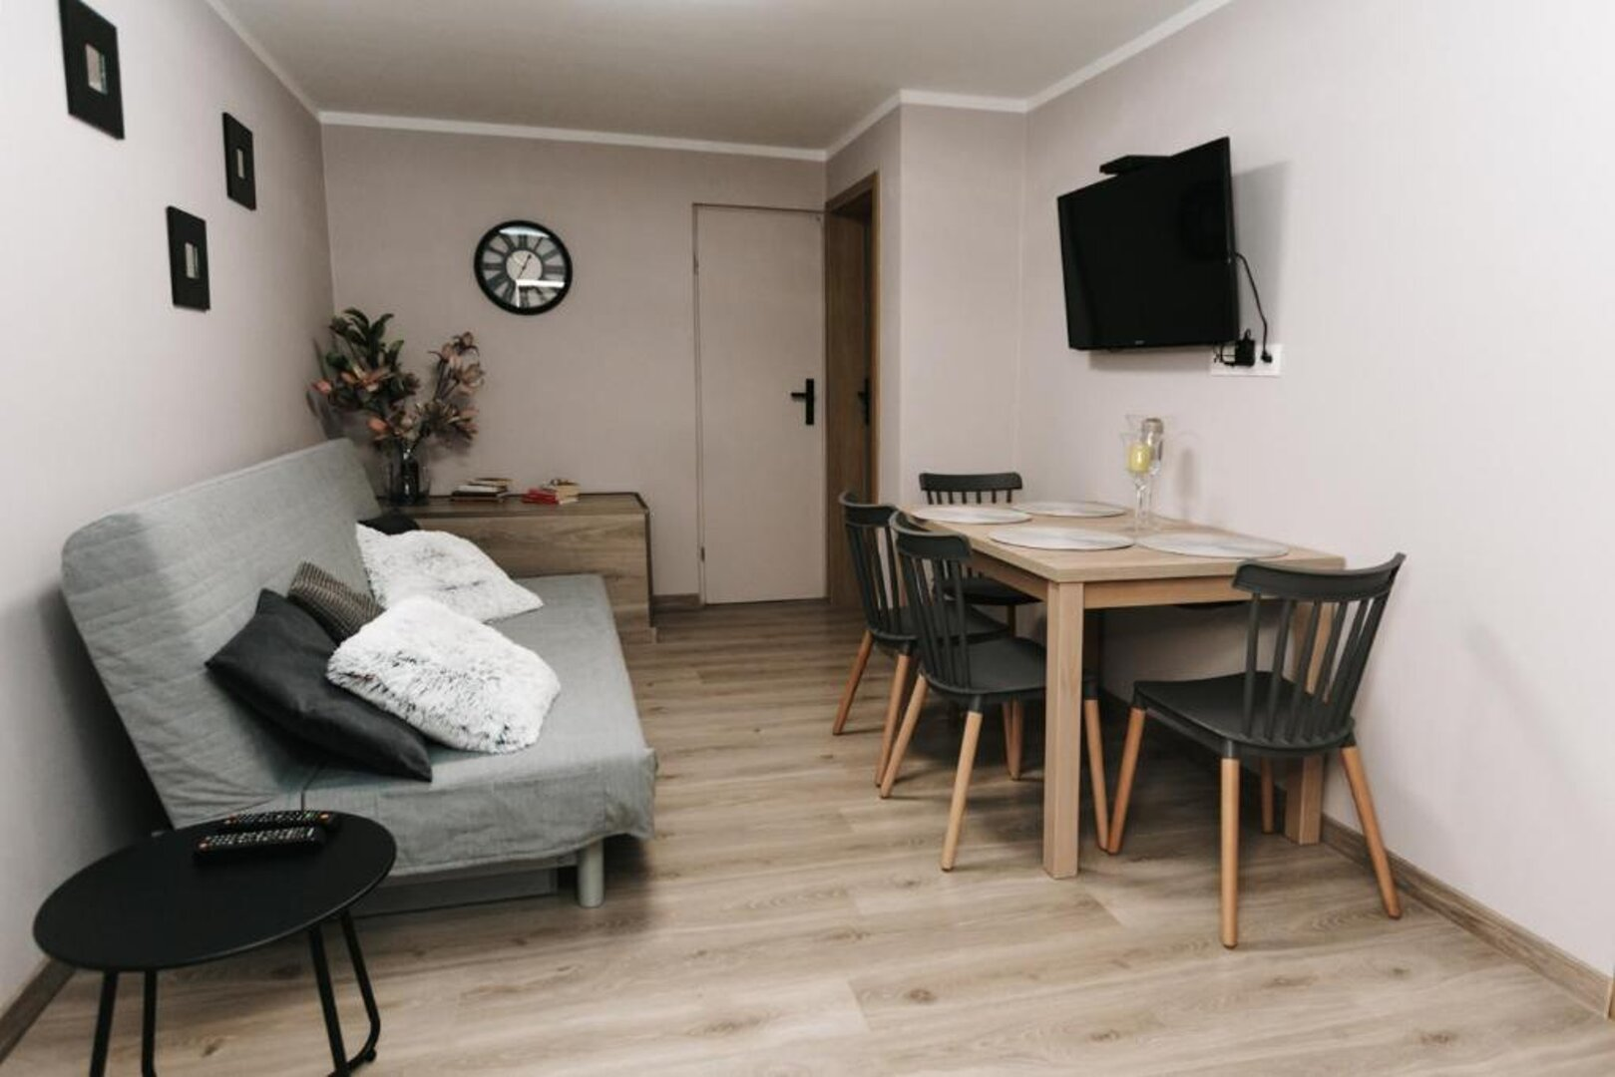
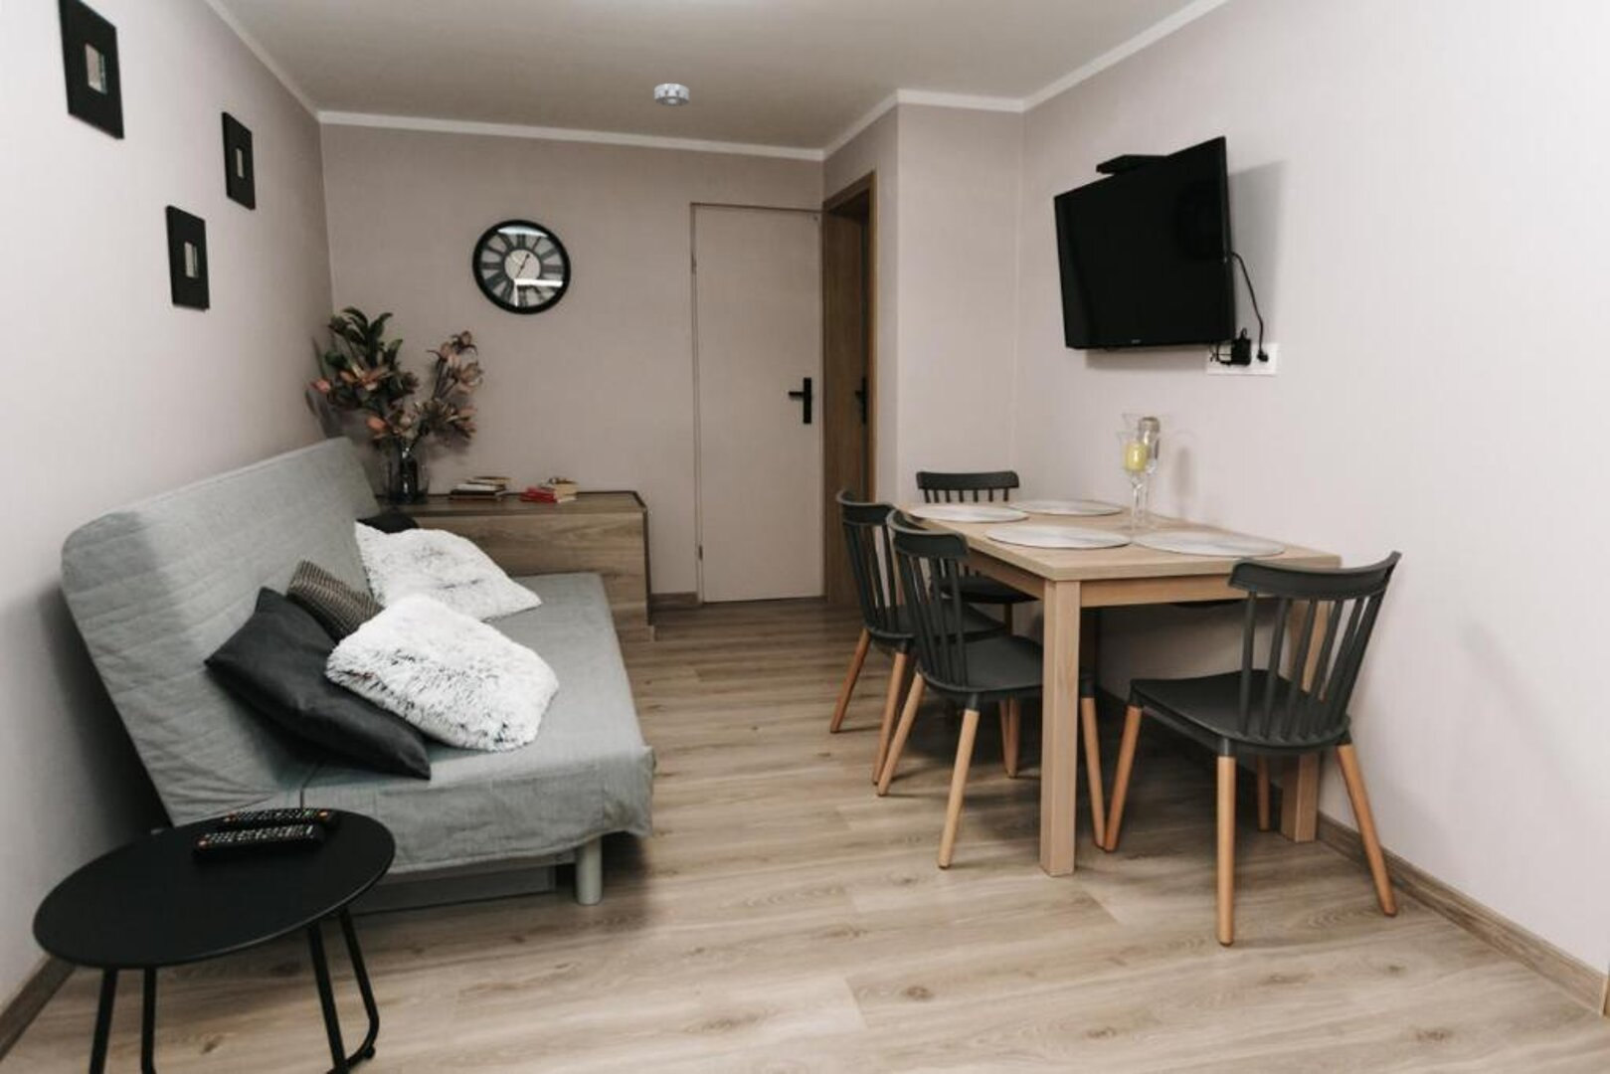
+ smoke detector [653,83,691,108]
